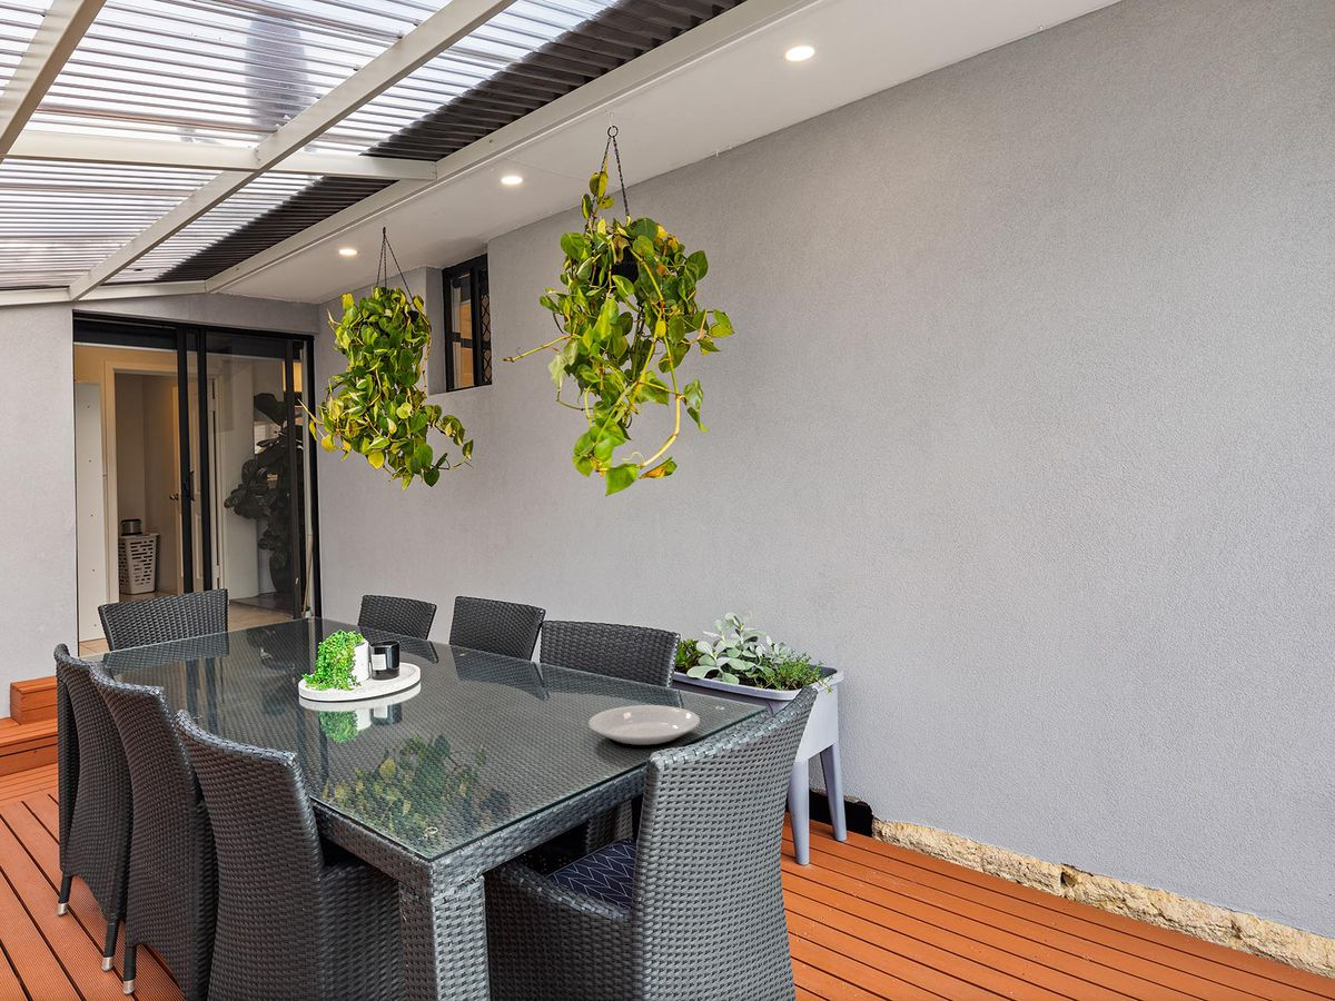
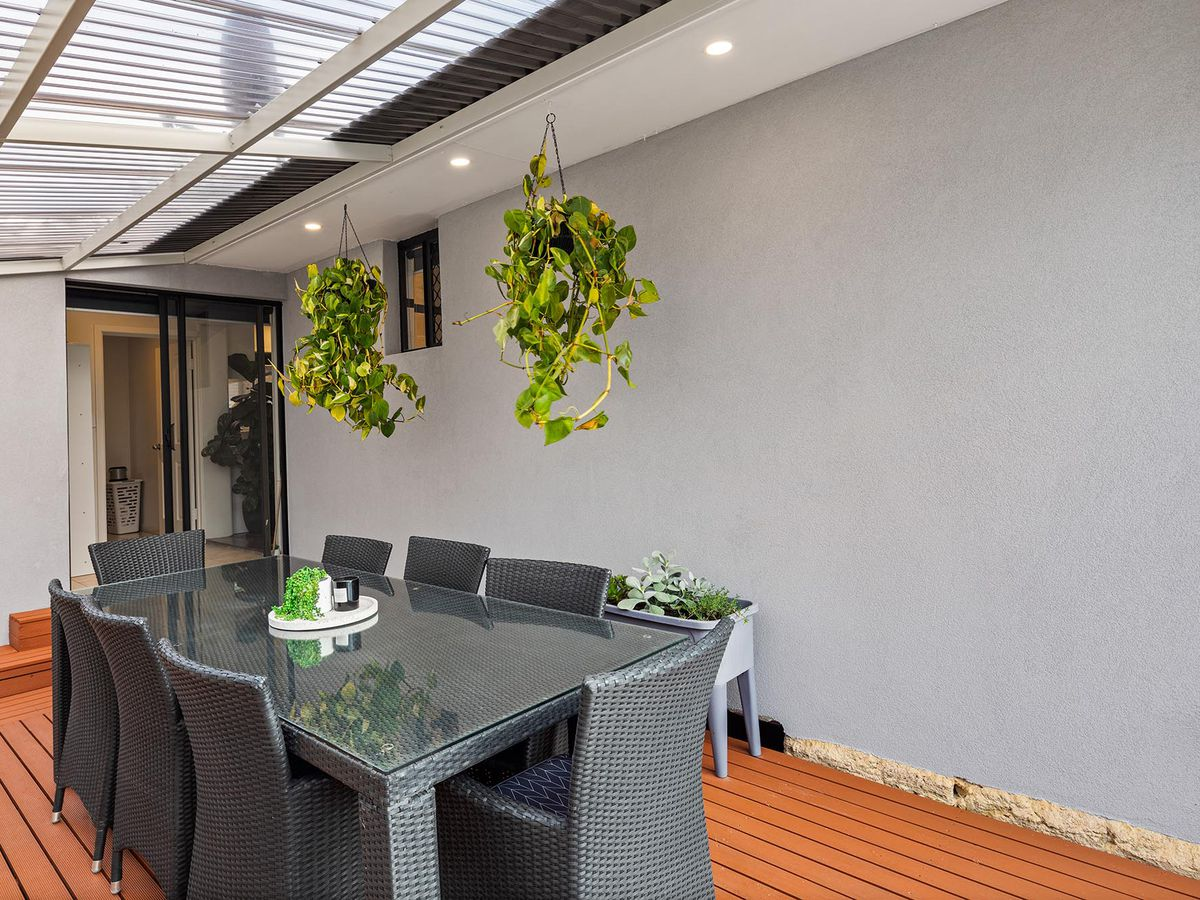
- plate [587,704,701,750]
